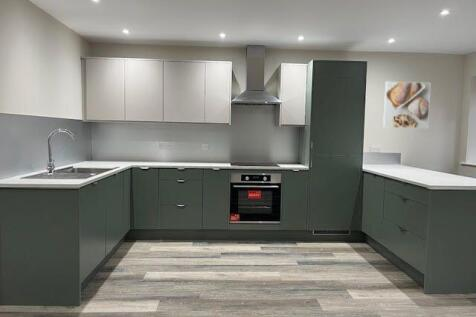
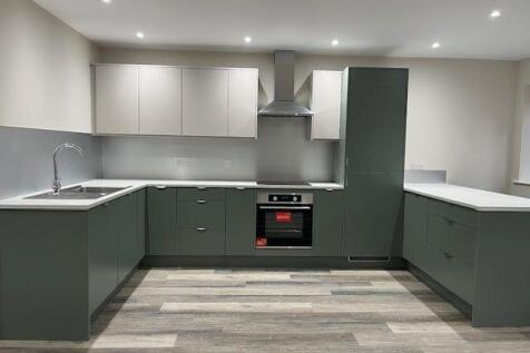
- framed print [382,81,432,129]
